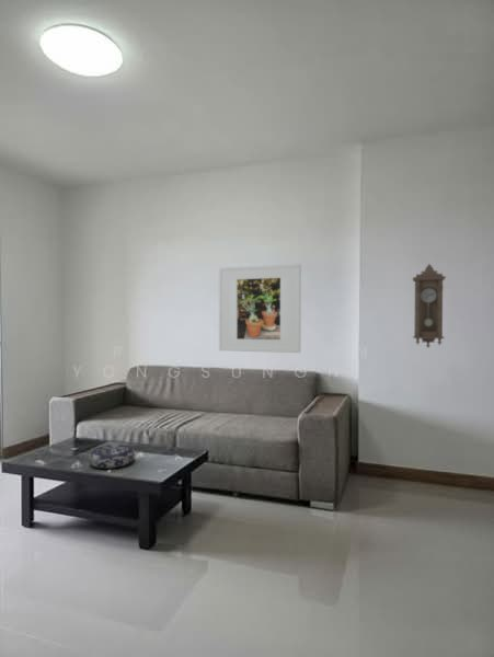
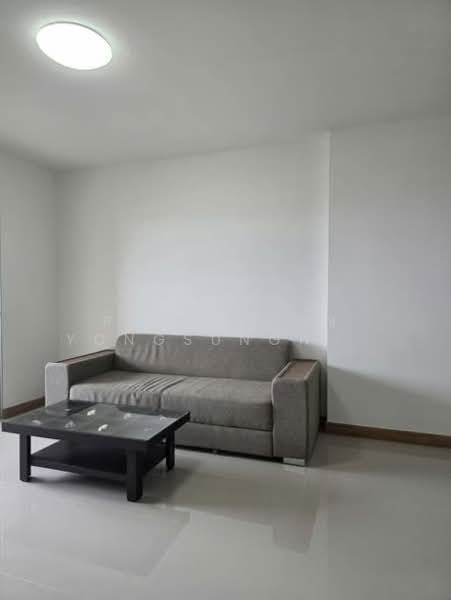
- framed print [218,263,302,354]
- decorative bowl [89,443,136,470]
- pendulum clock [412,263,447,349]
